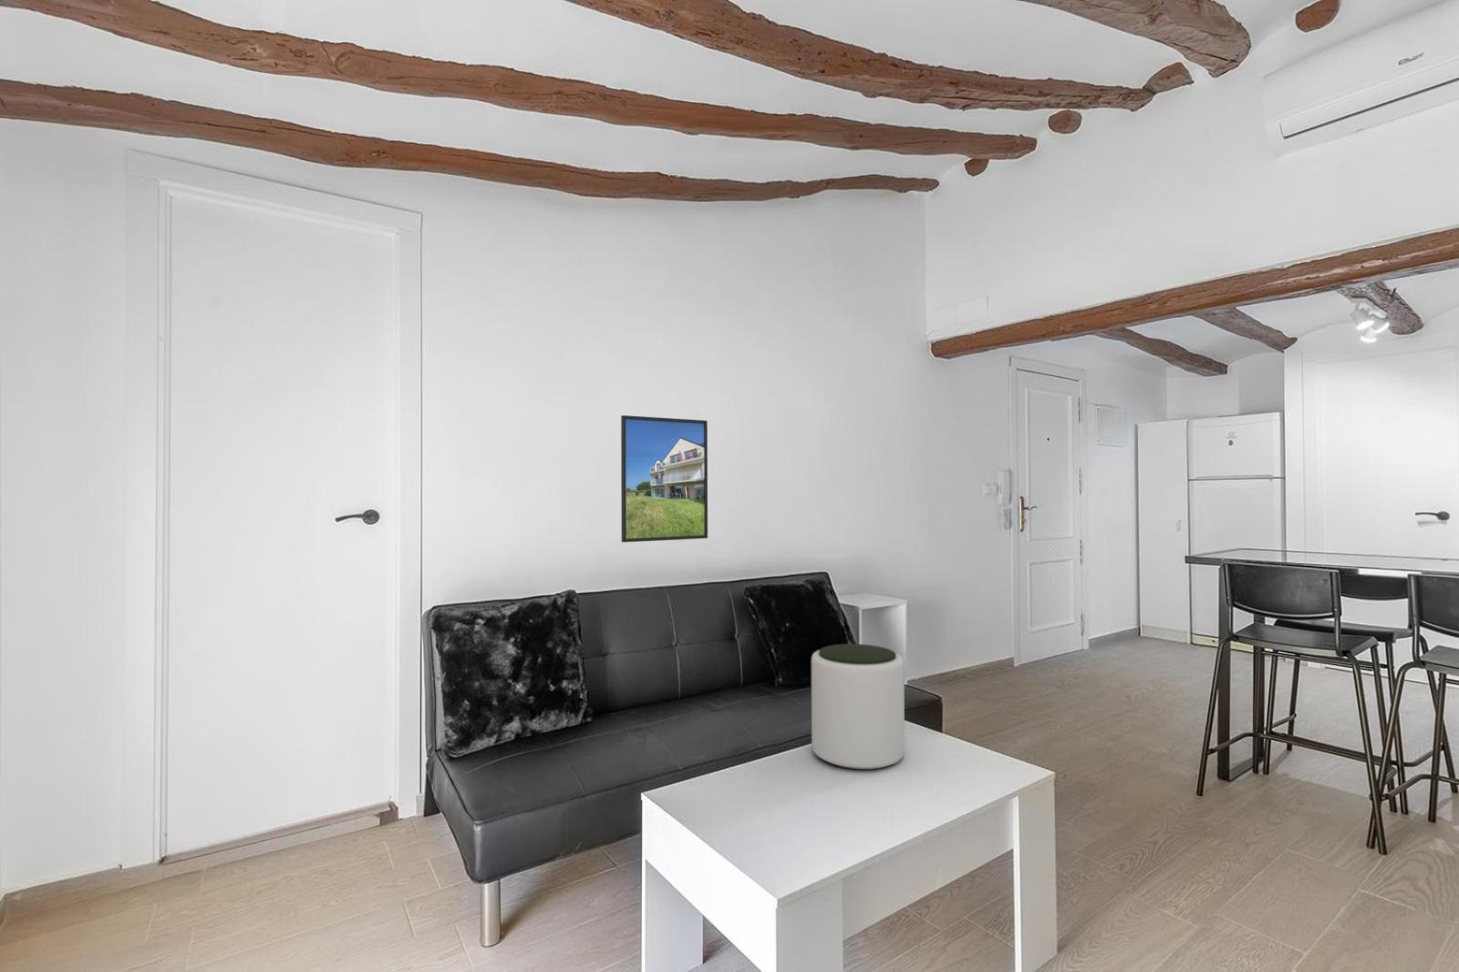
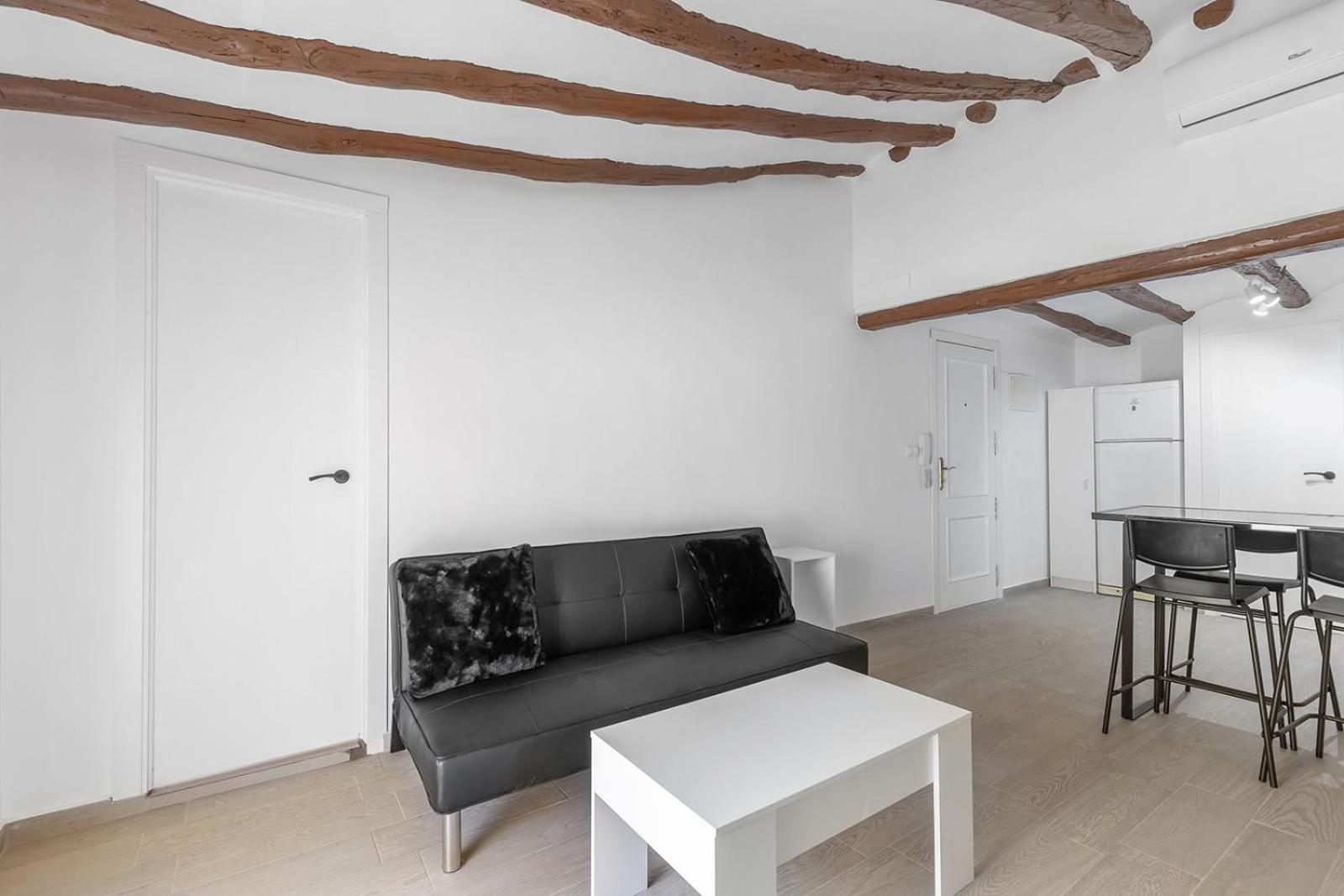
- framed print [620,414,709,542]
- plant pot [811,643,905,770]
